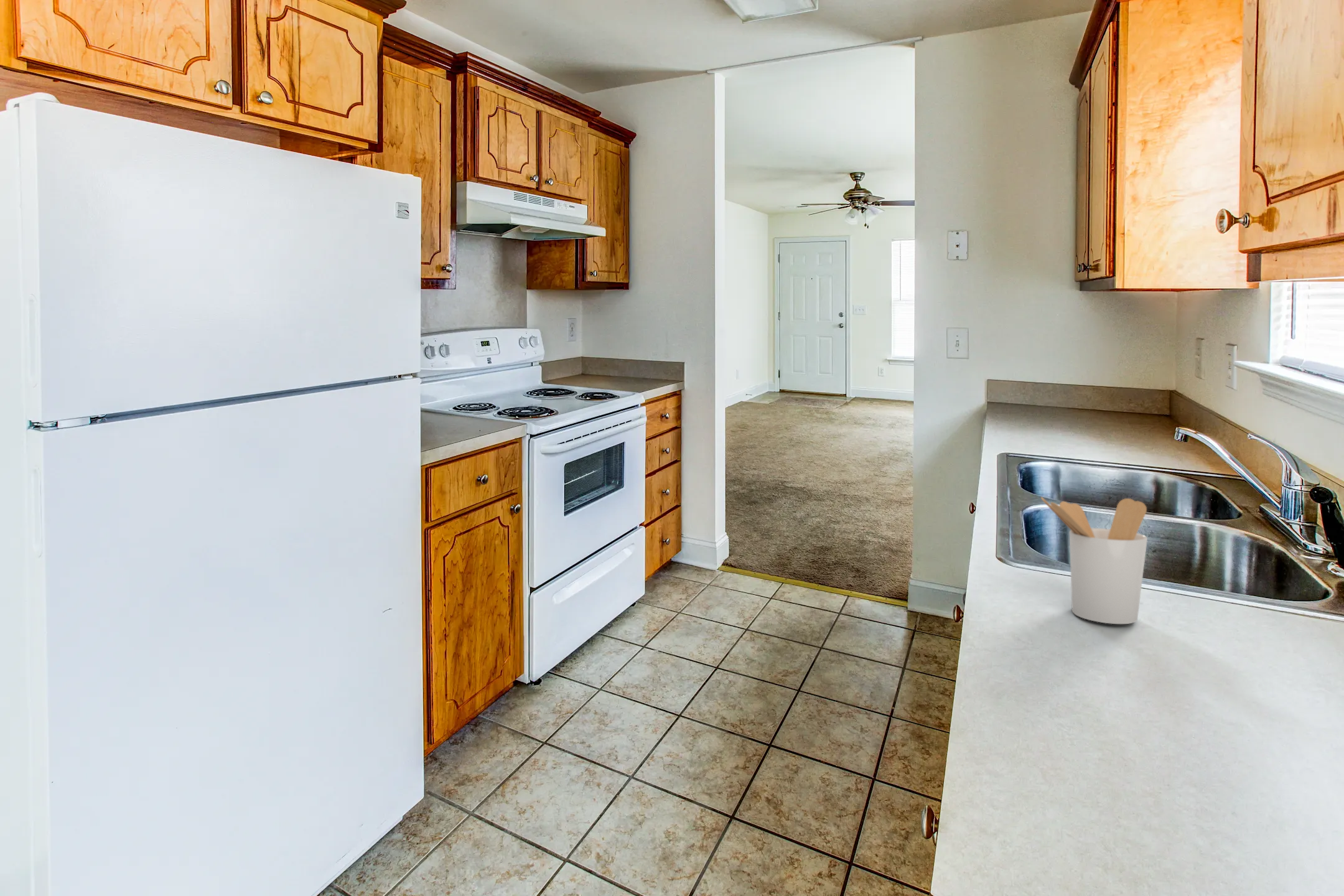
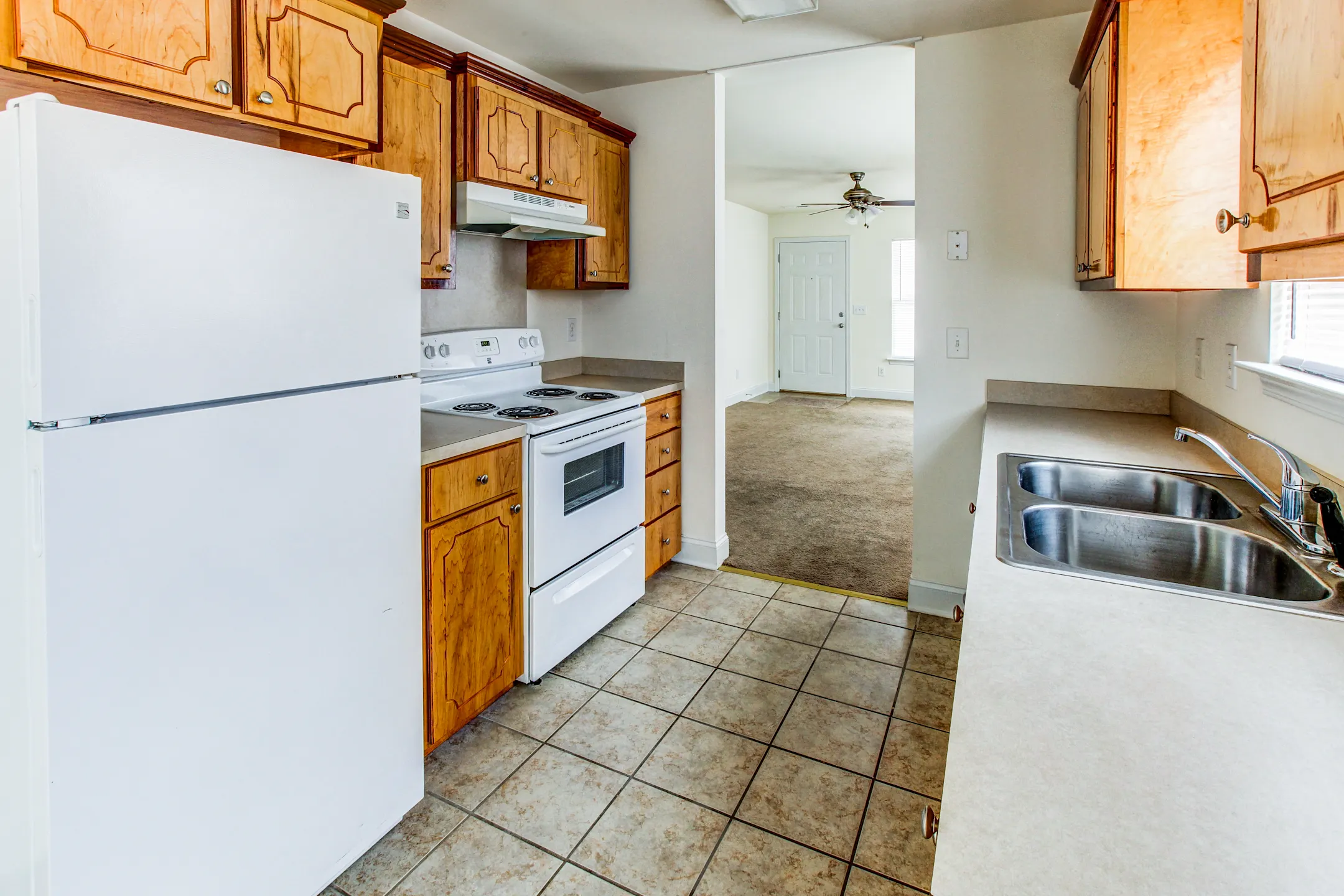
- utensil holder [1040,497,1148,625]
